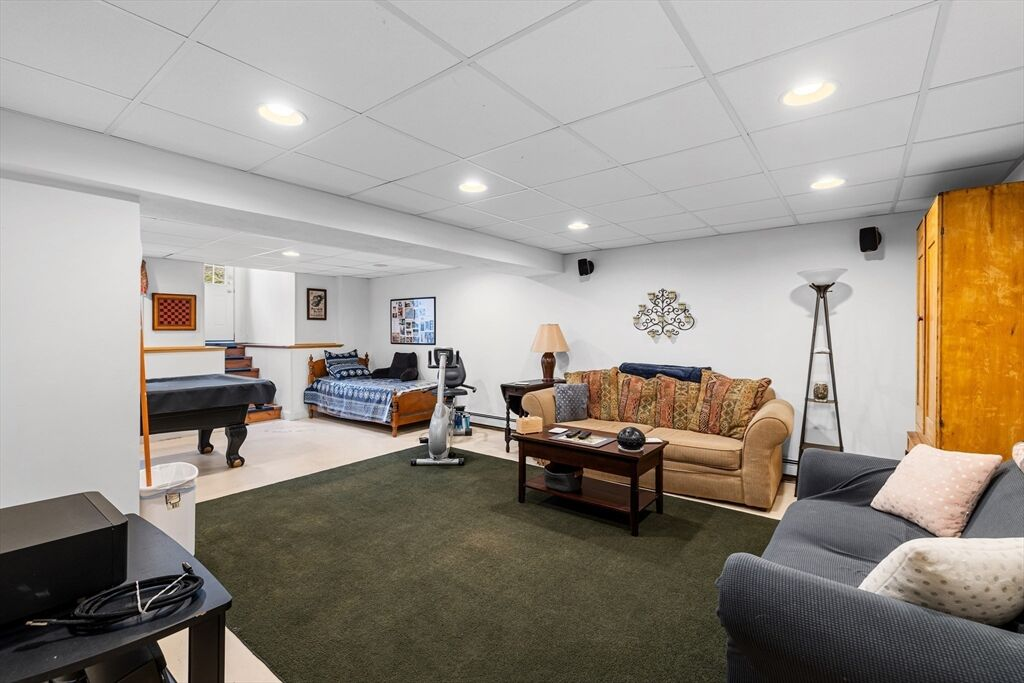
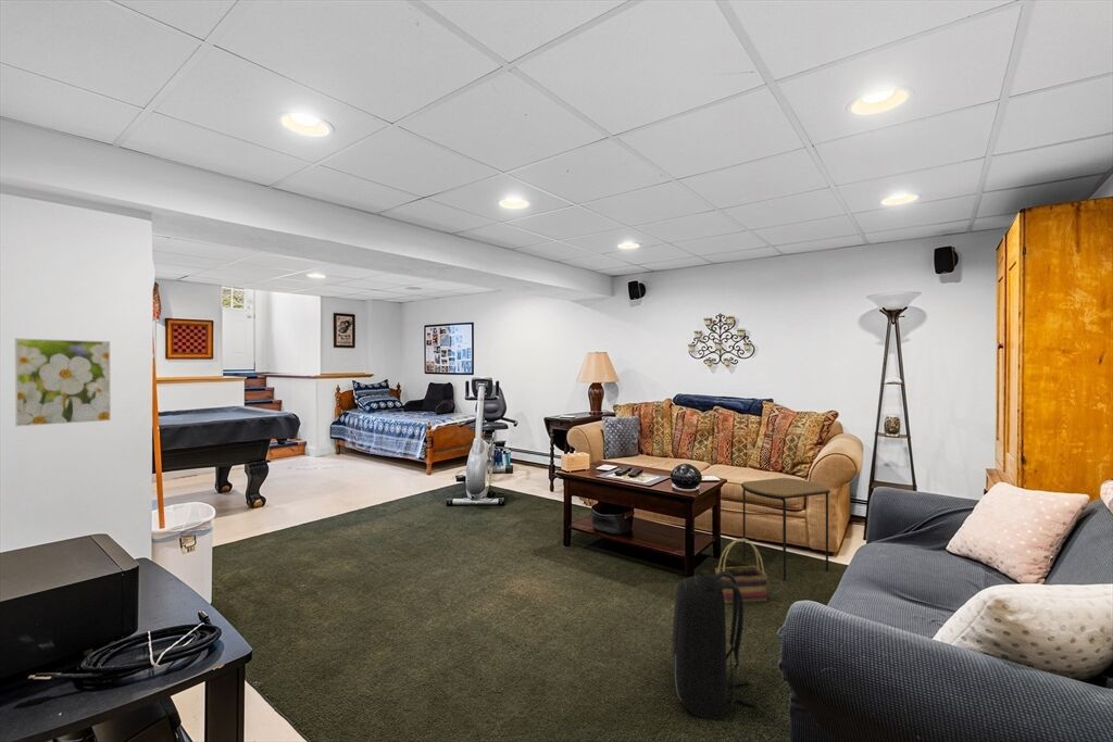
+ backpack [671,569,759,720]
+ basket [714,538,768,605]
+ side table [740,477,831,581]
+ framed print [14,338,112,427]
